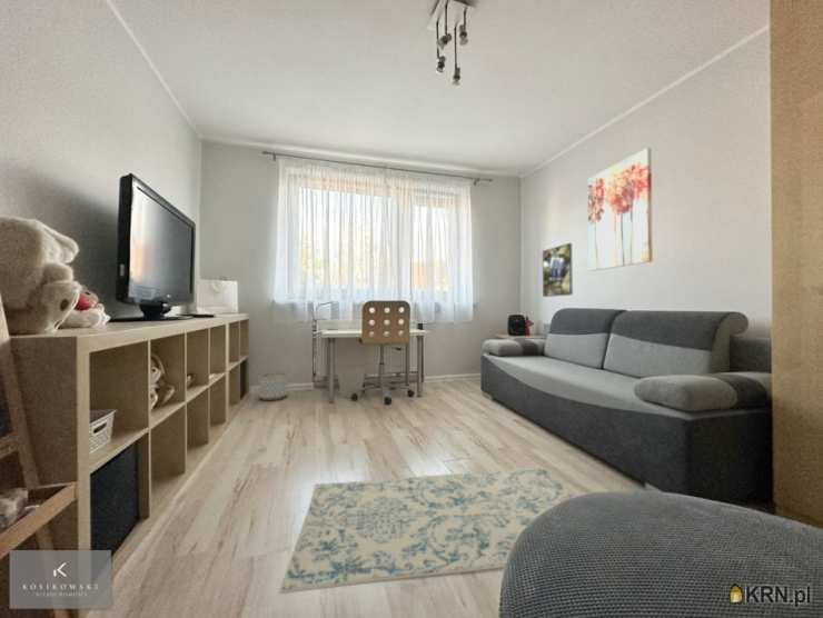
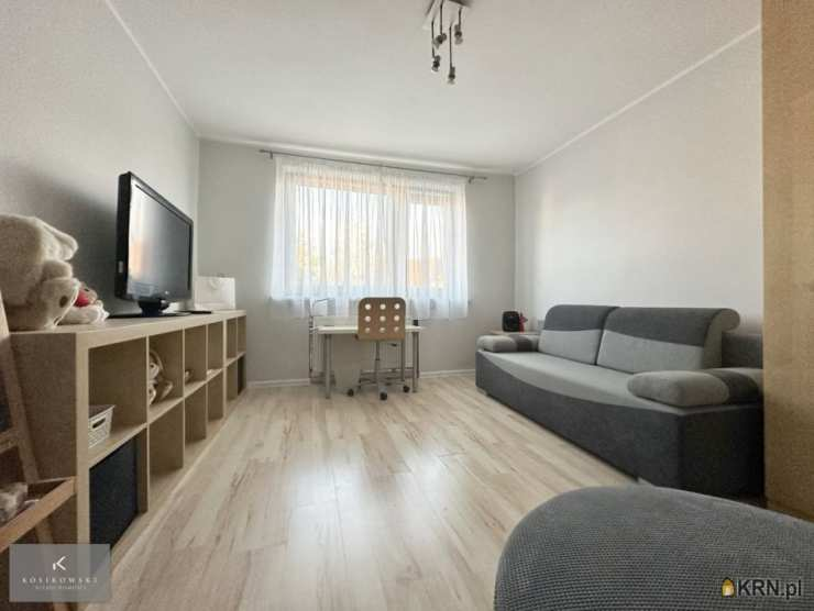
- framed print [542,242,574,298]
- planter [258,371,288,401]
- wall art [587,147,653,272]
- rug [278,466,576,595]
